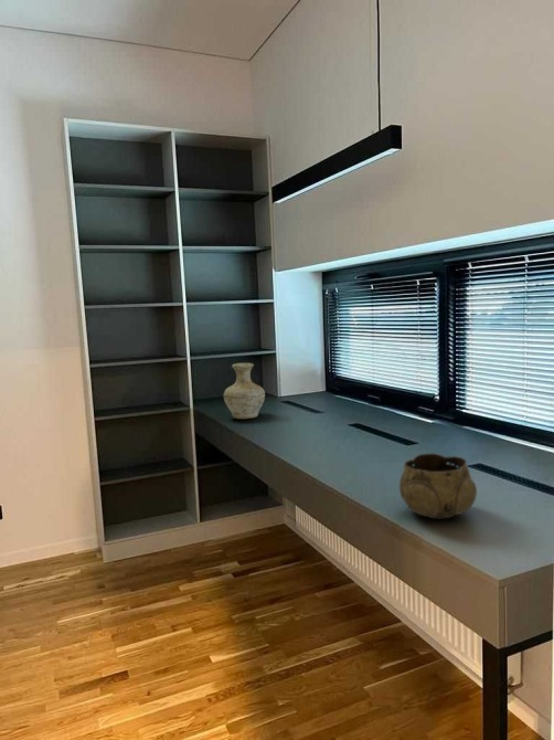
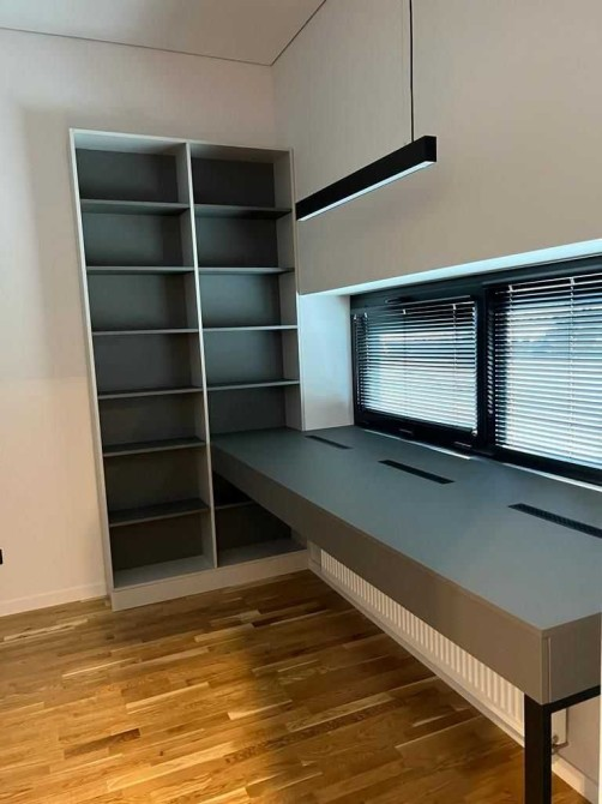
- decorative bowl [398,452,478,519]
- vase [223,362,266,420]
